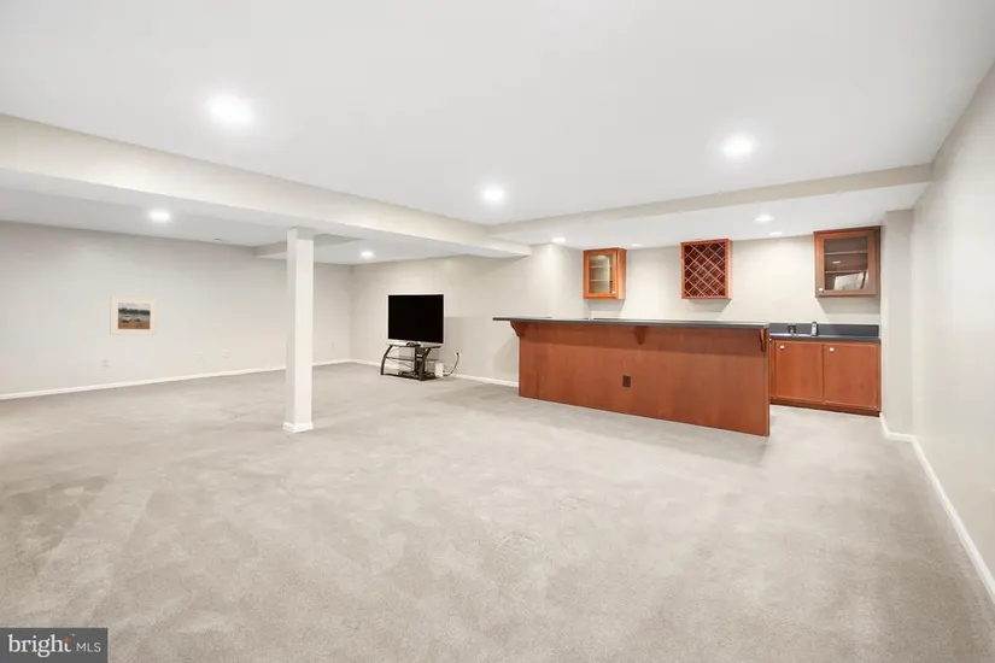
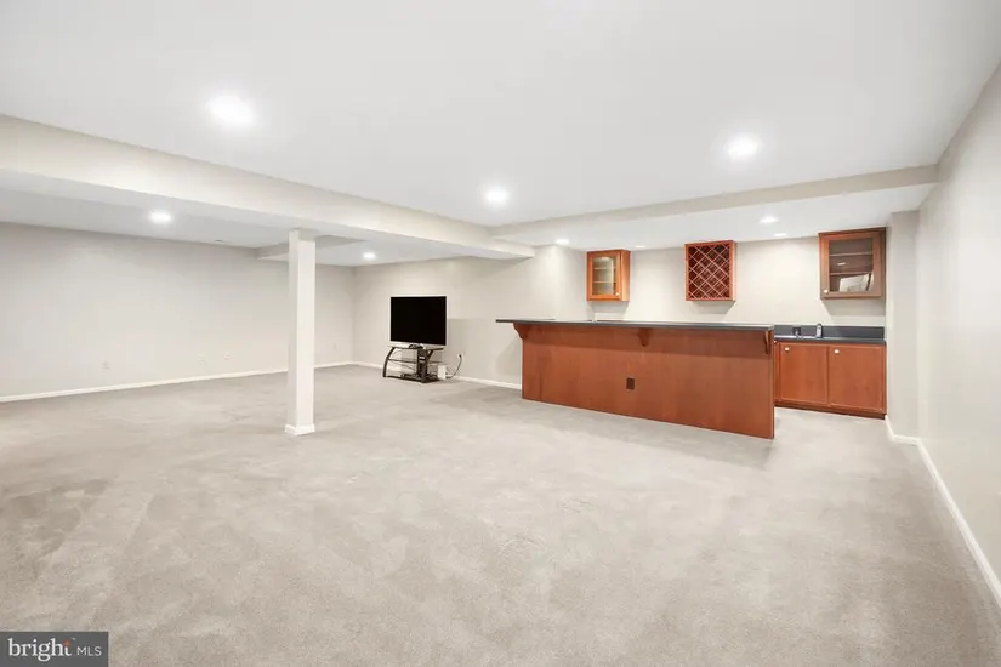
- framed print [109,295,158,336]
